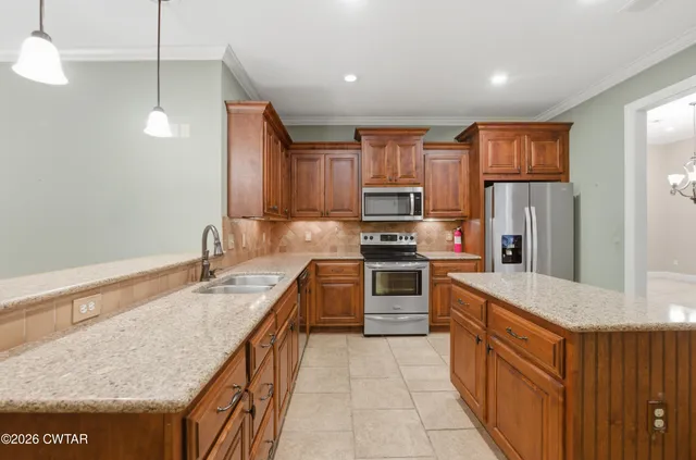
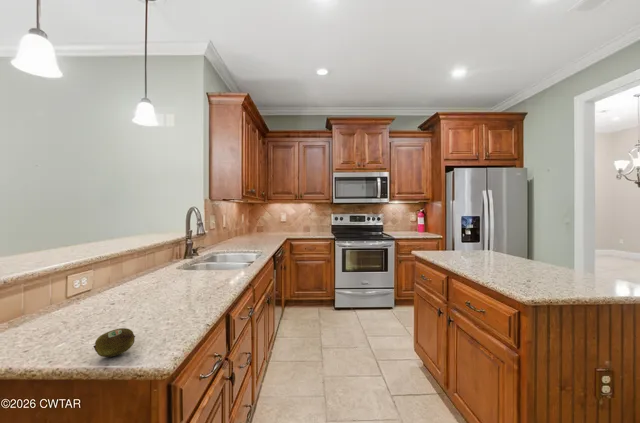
+ fruit [92,327,136,358]
